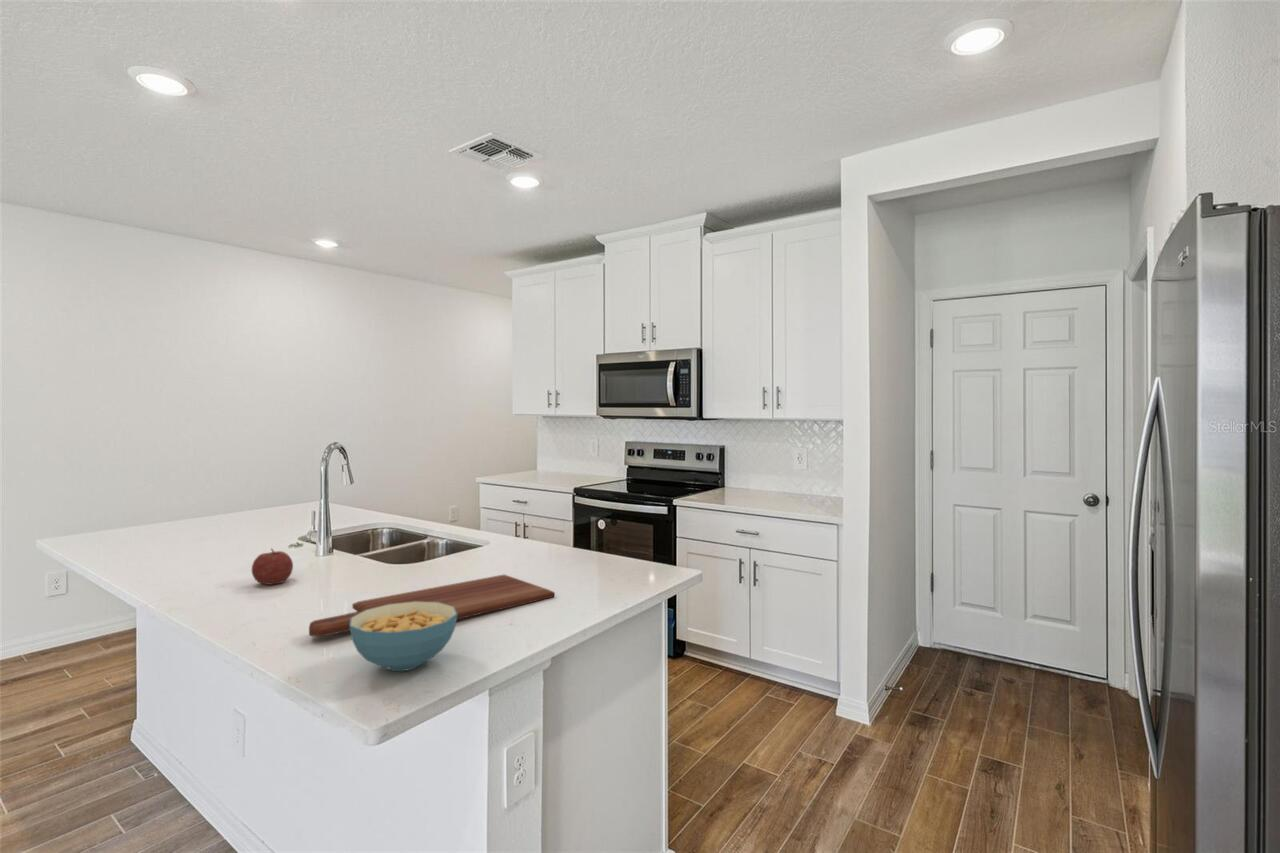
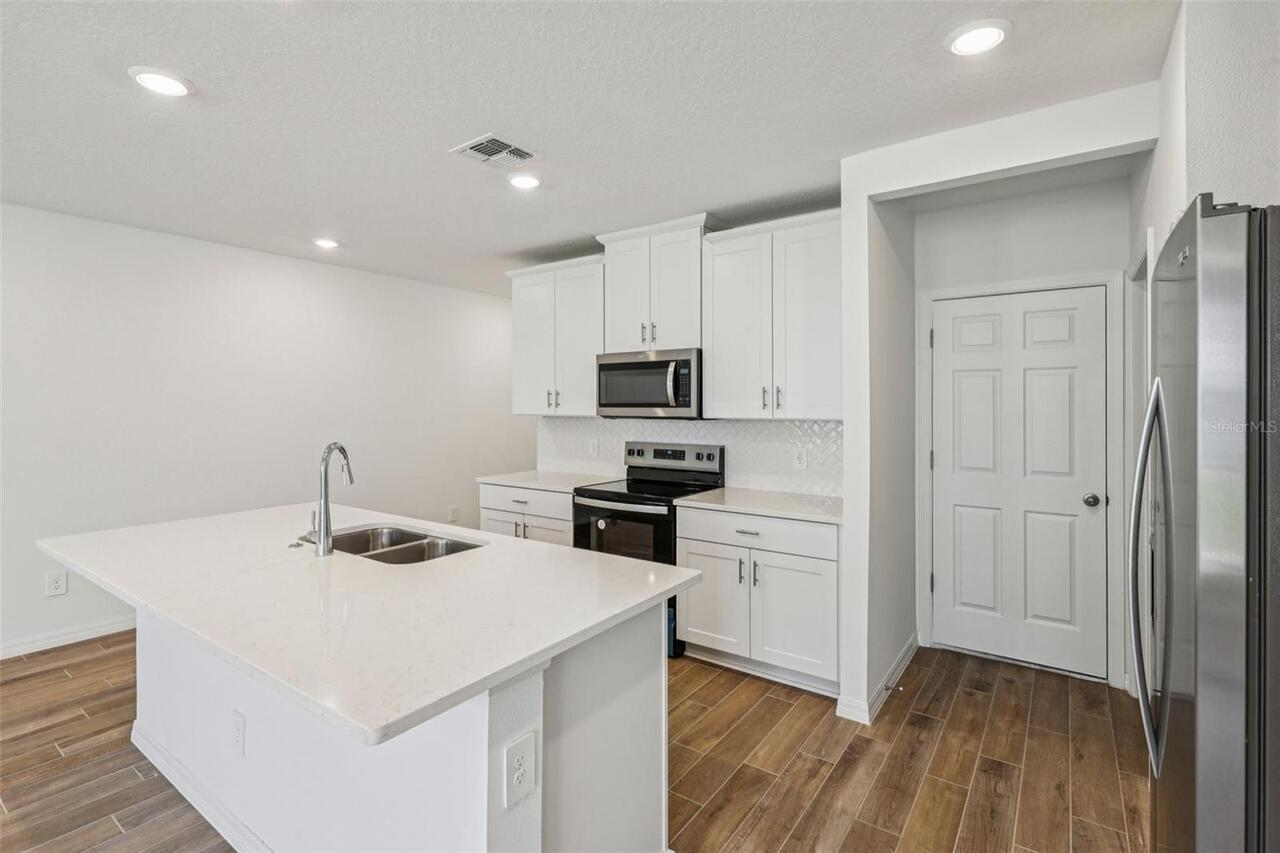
- cereal bowl [349,602,457,672]
- cutting board [308,574,556,638]
- fruit [251,547,294,586]
